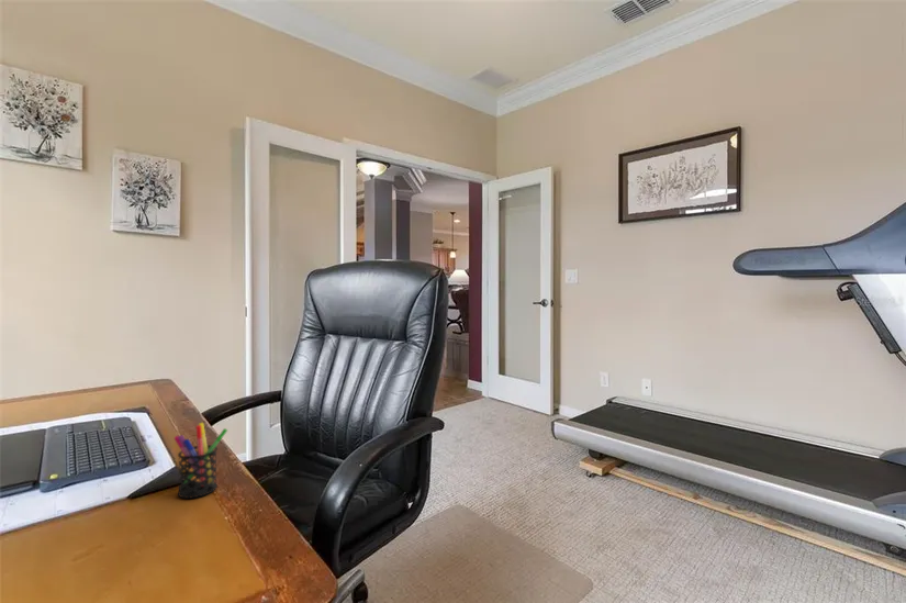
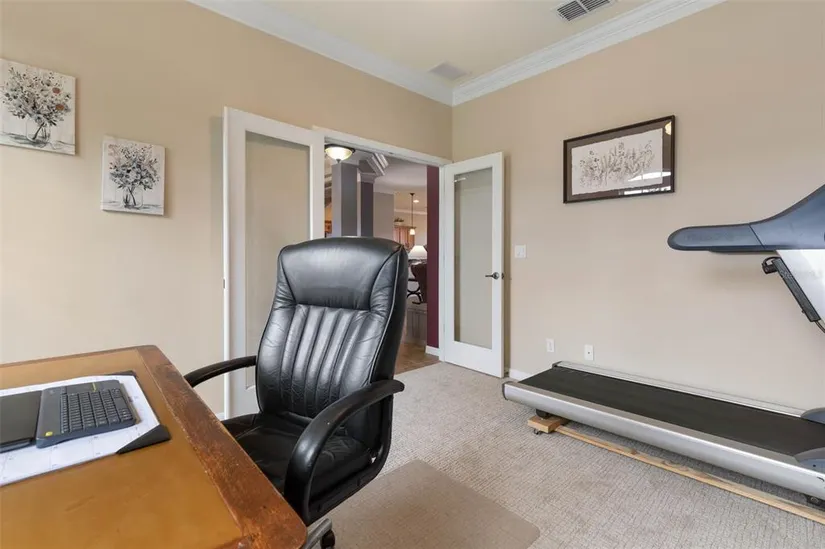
- pen holder [174,422,228,500]
